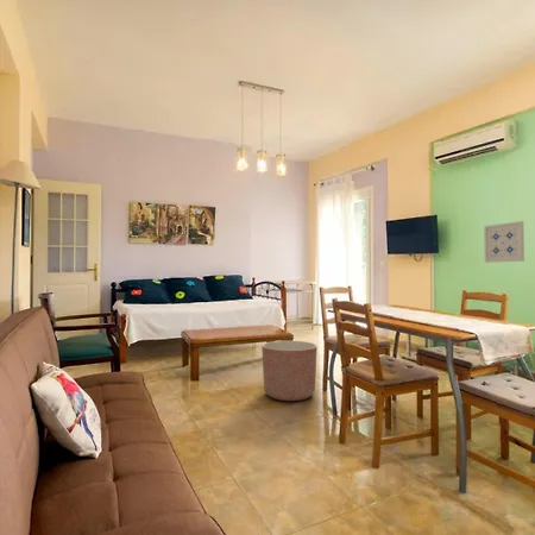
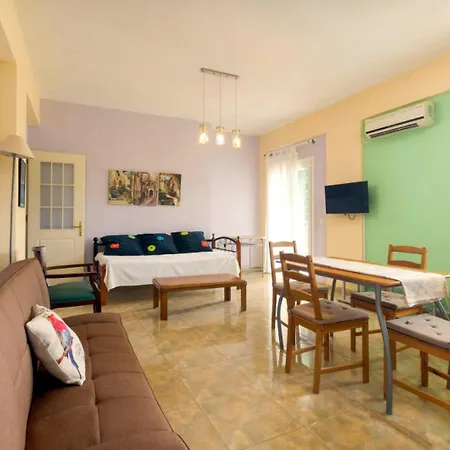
- planter [260,340,319,402]
- wall art [483,220,525,264]
